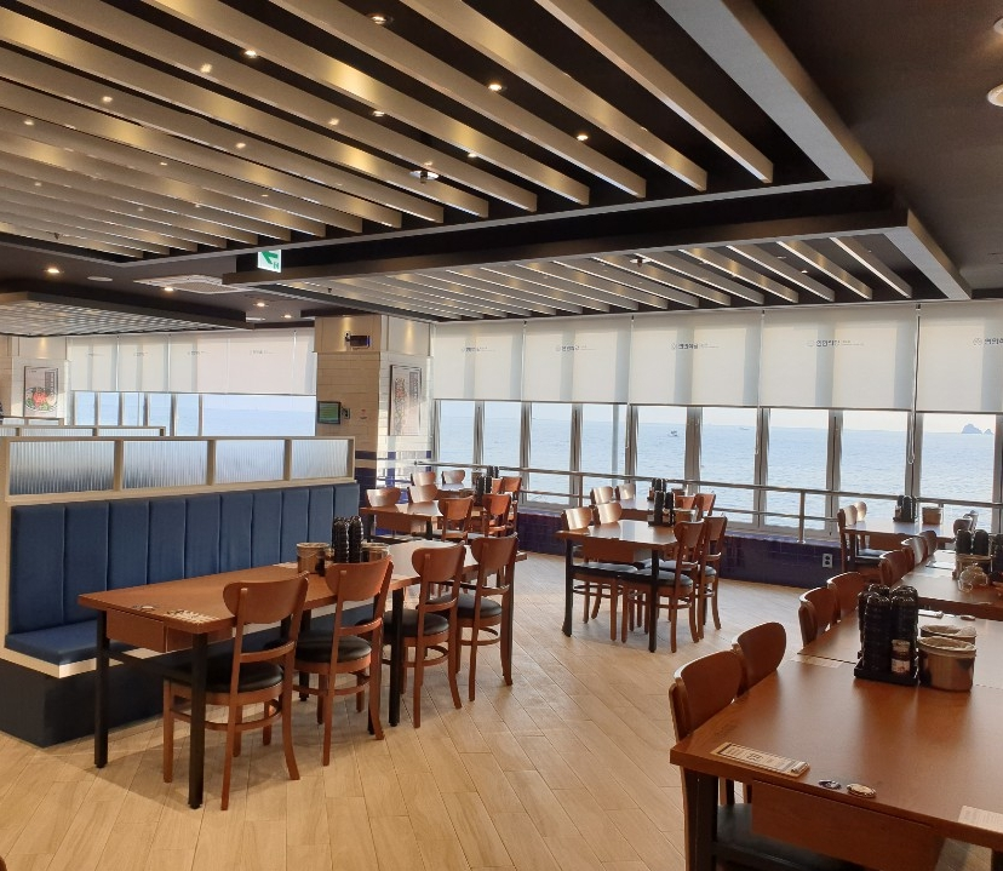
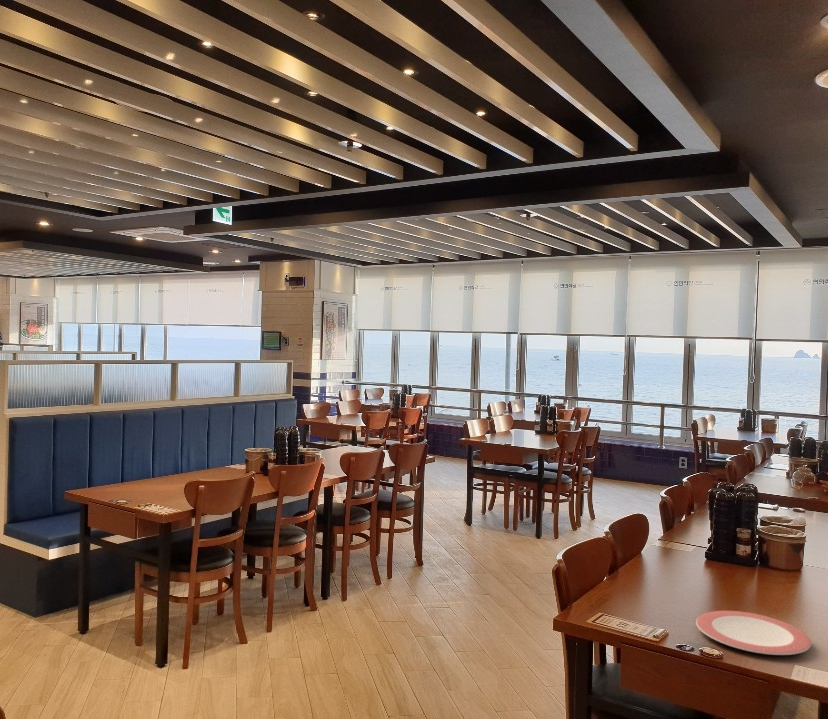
+ plate [695,610,812,656]
